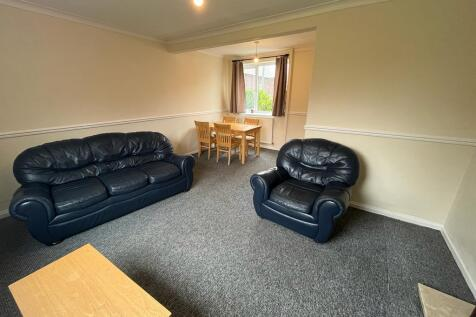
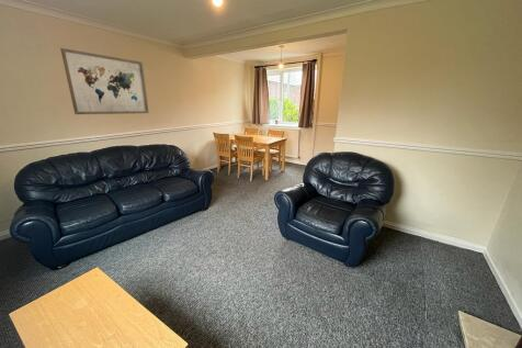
+ wall art [59,47,150,115]
